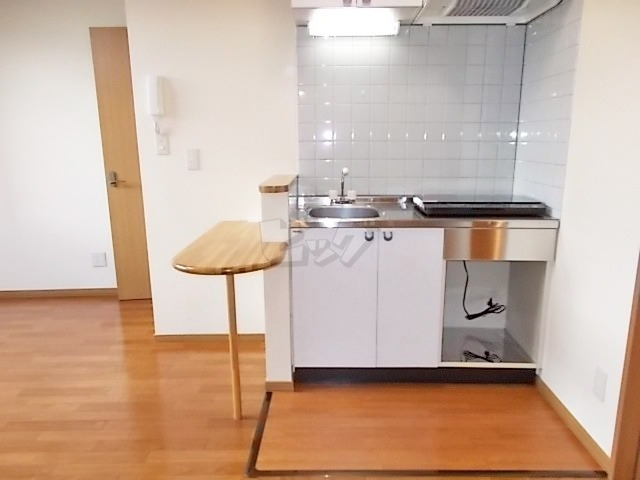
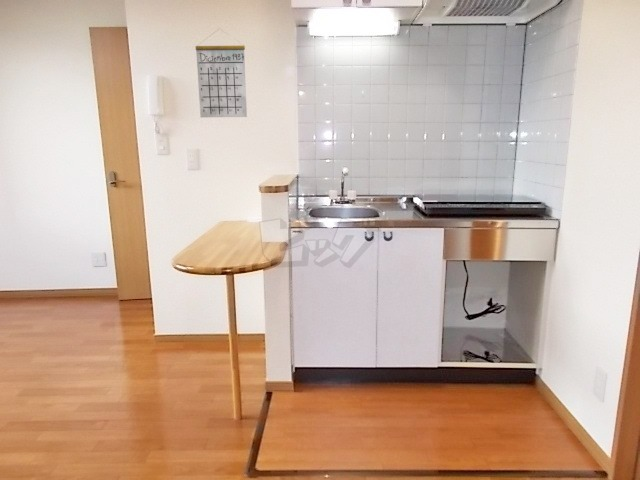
+ calendar [195,28,248,118]
